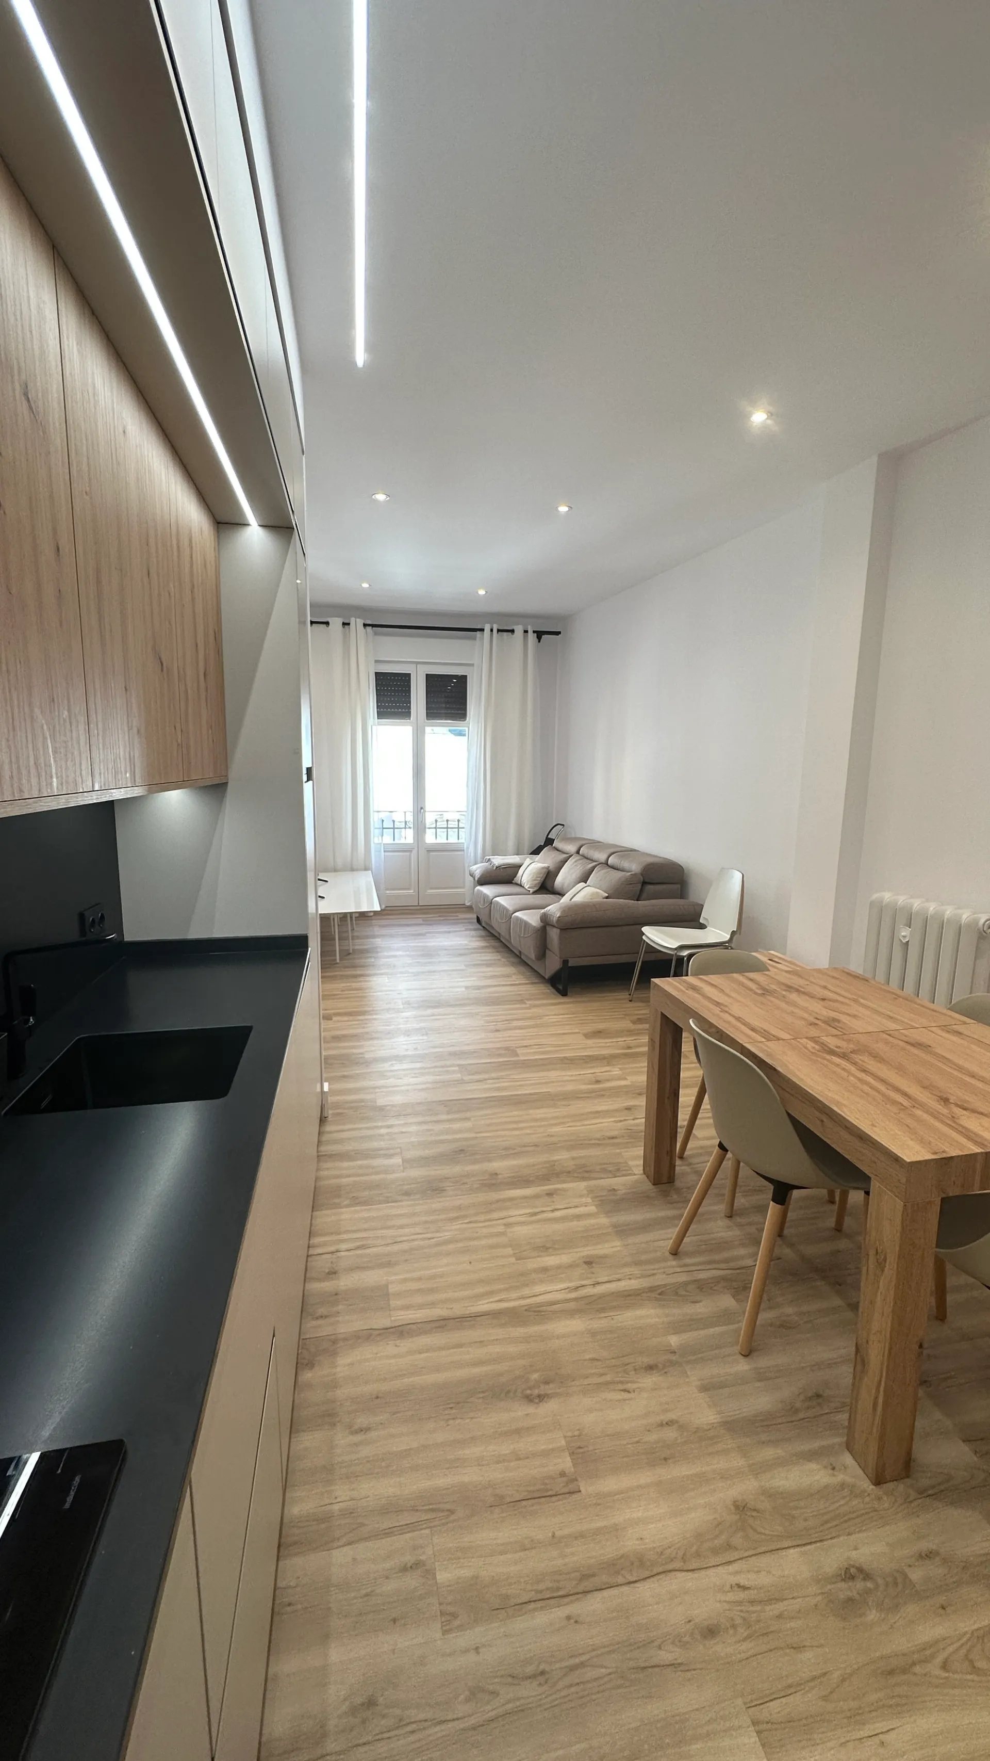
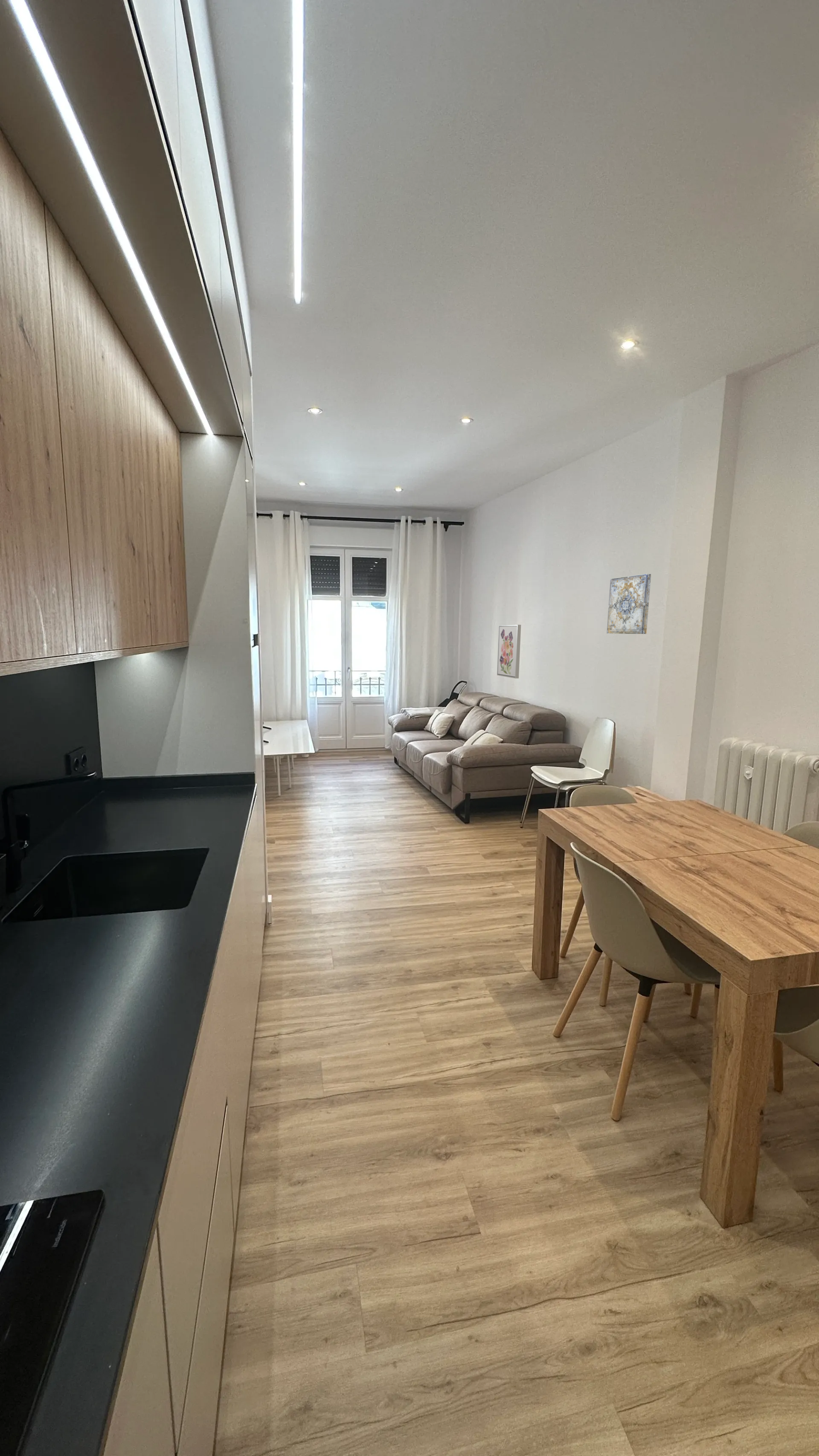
+ wall art [497,624,521,679]
+ wall art [607,573,651,634]
